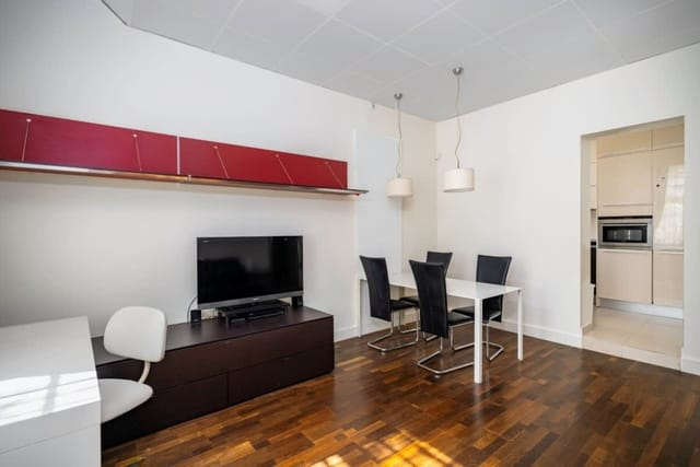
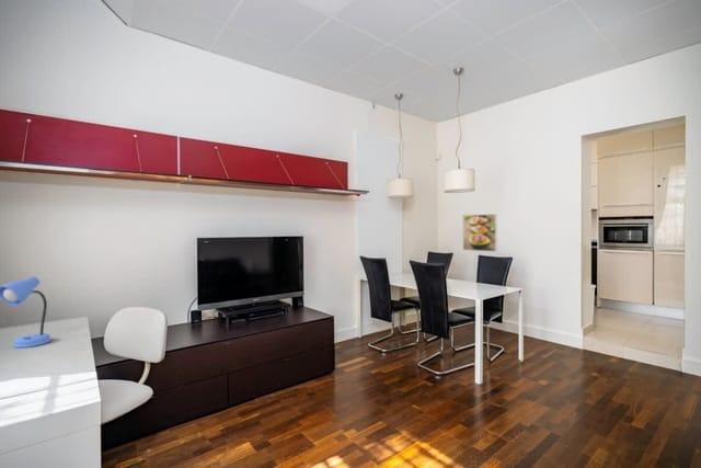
+ desk lamp [0,275,51,349]
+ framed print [462,213,498,253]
